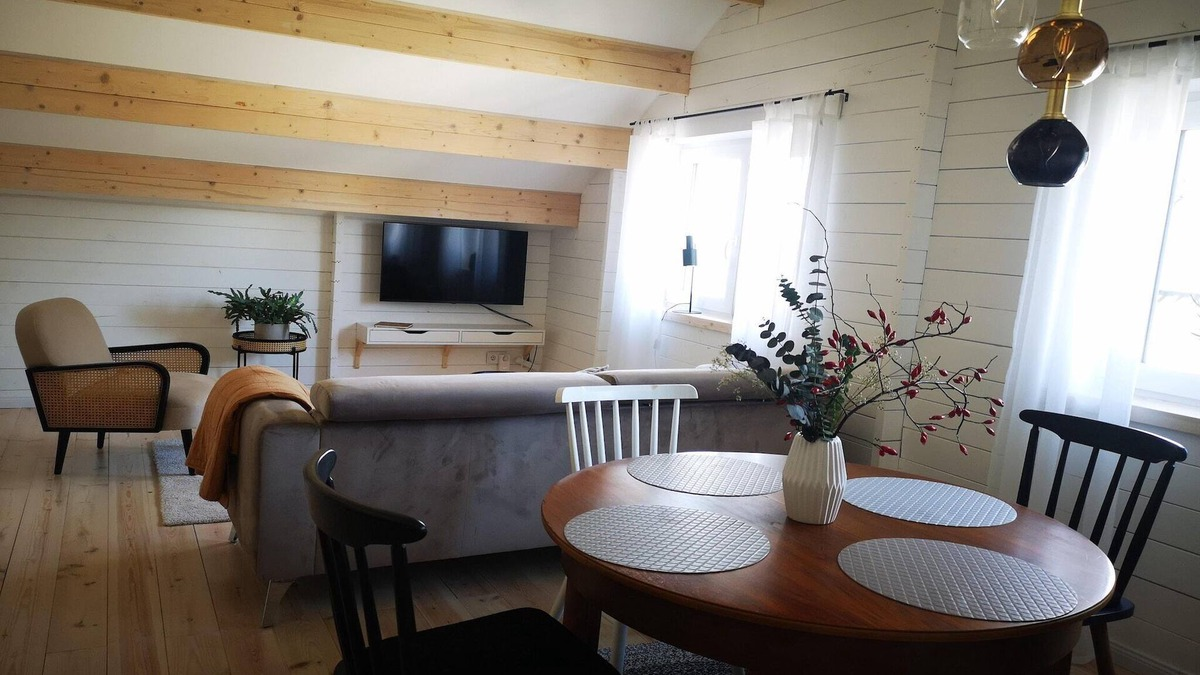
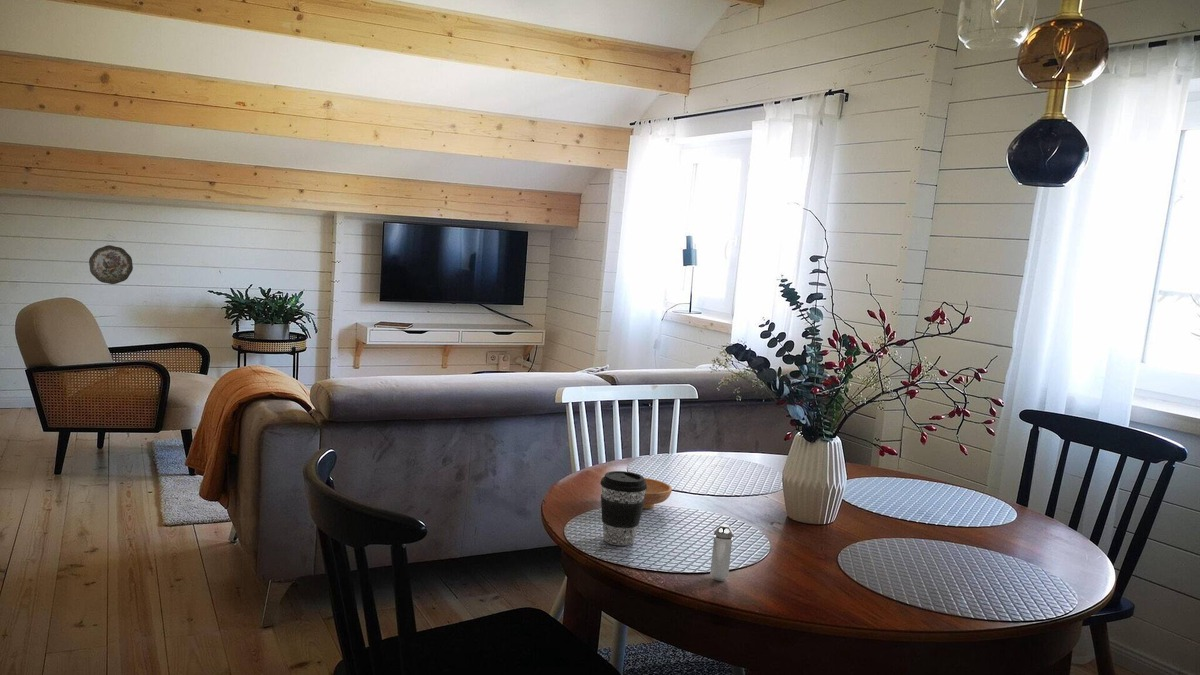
+ bowl [643,477,673,509]
+ shaker [709,523,735,582]
+ coffee cup [599,470,647,546]
+ decorative plate [88,244,134,285]
